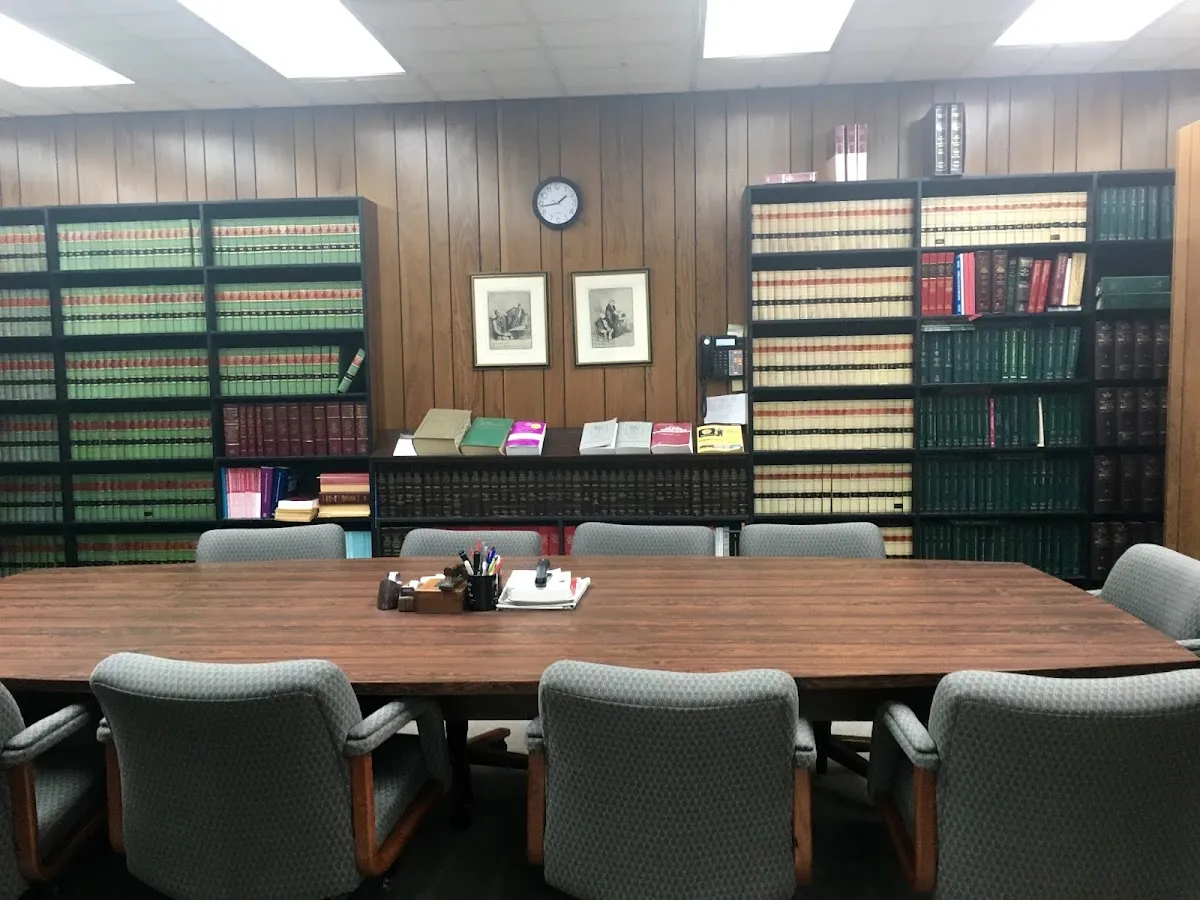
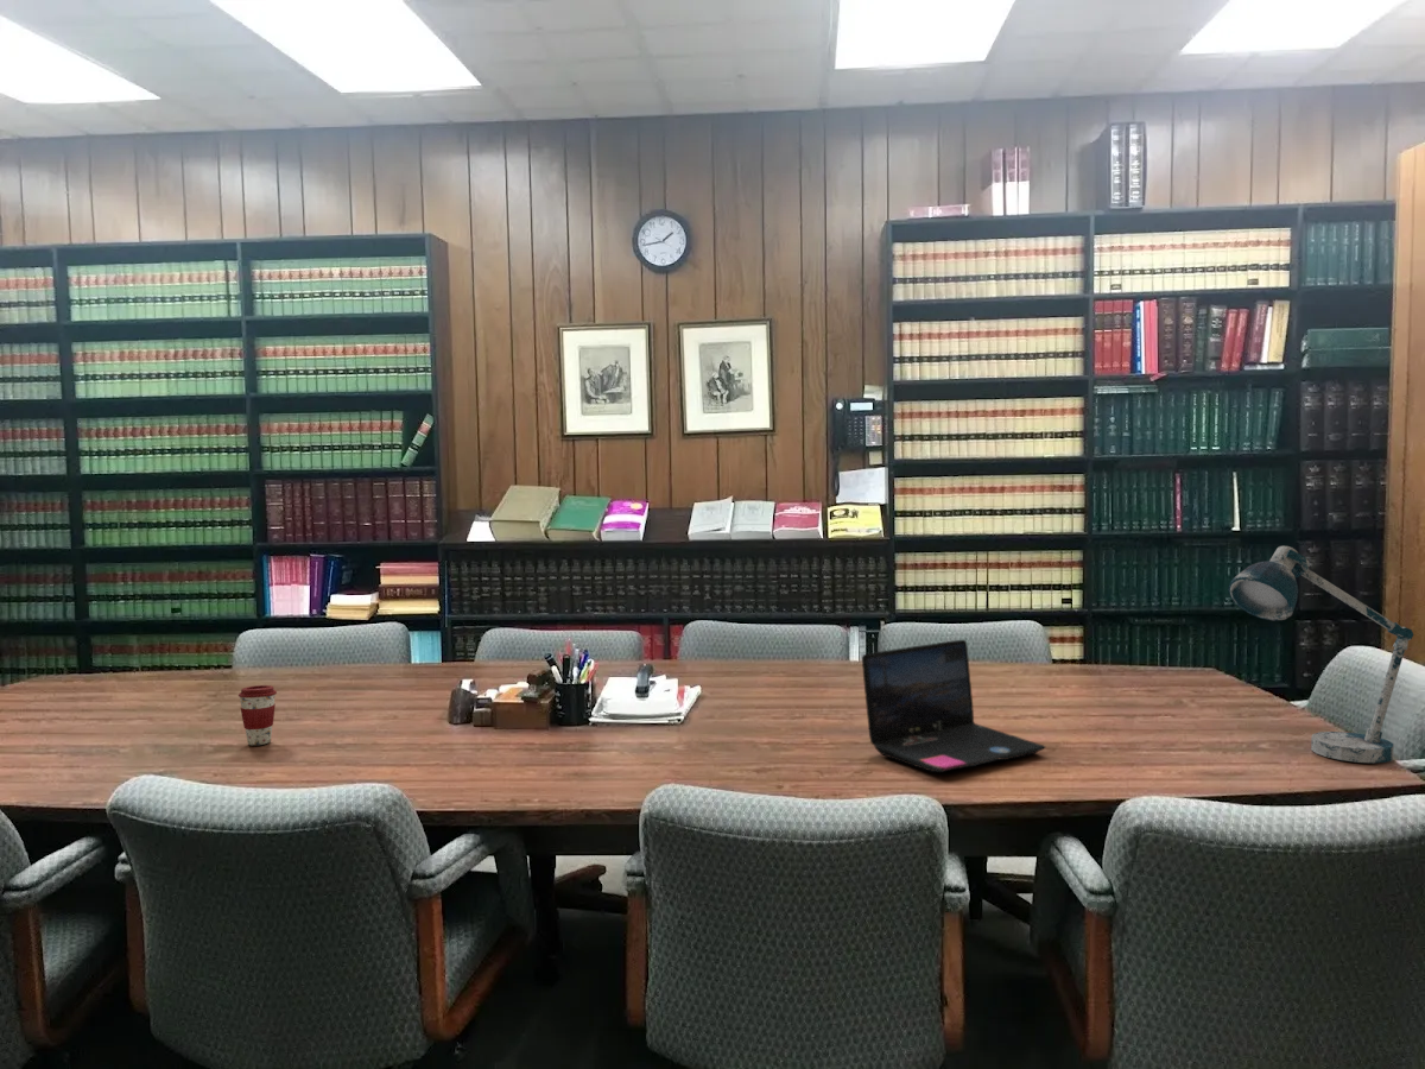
+ coffee cup [238,684,278,746]
+ laptop [861,639,1046,773]
+ desk lamp [1227,545,1414,764]
